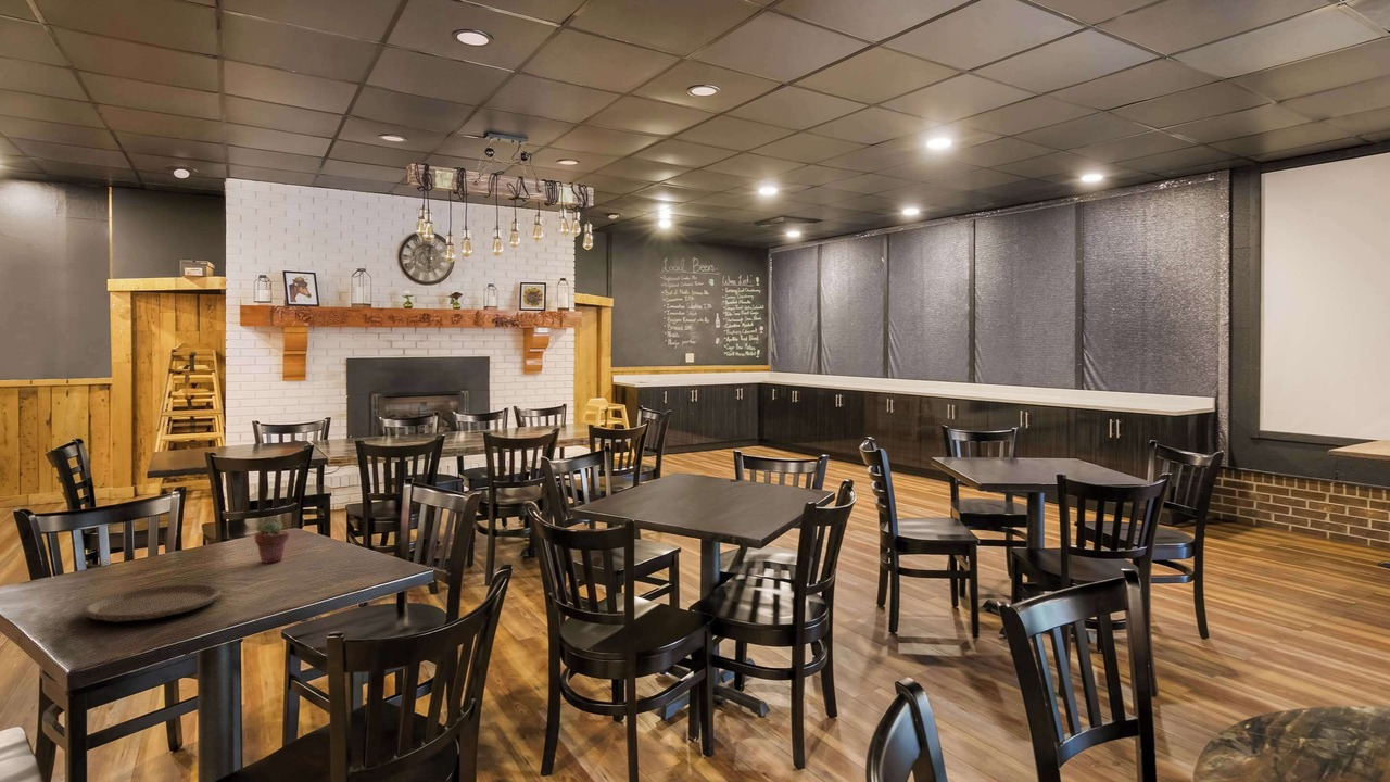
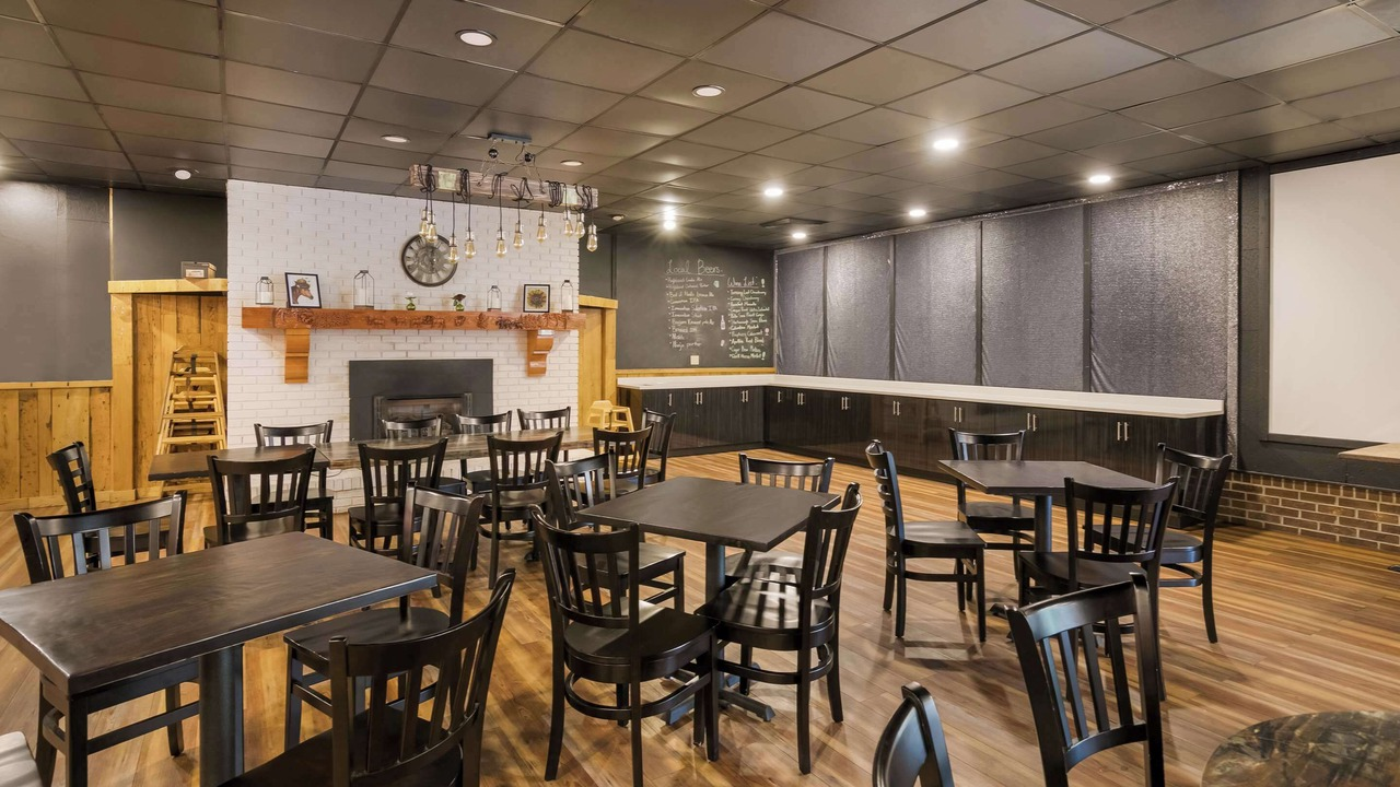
- potted succulent [253,520,290,564]
- plate [81,583,223,623]
